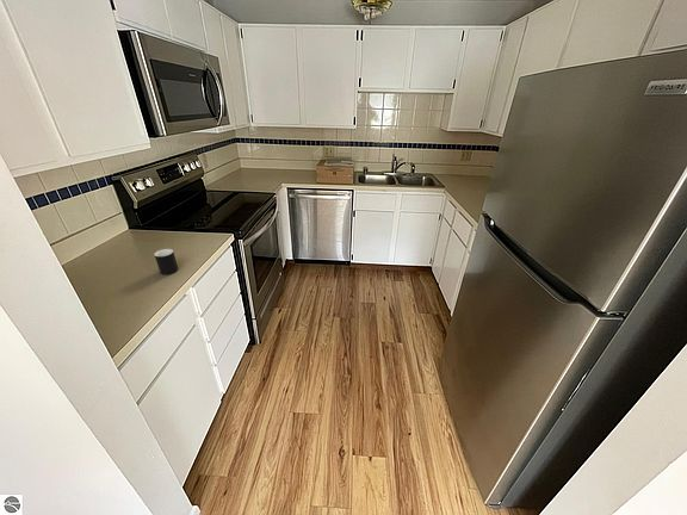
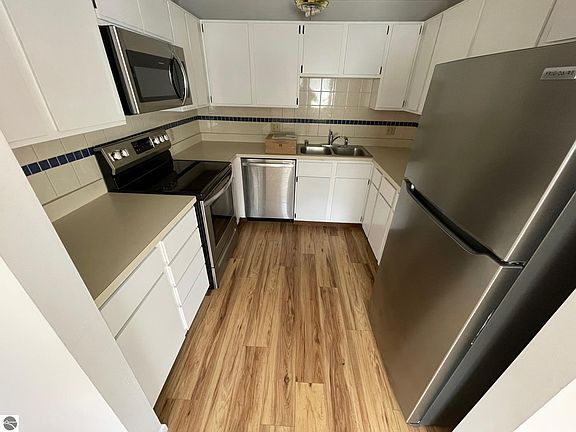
- cup [154,248,179,275]
